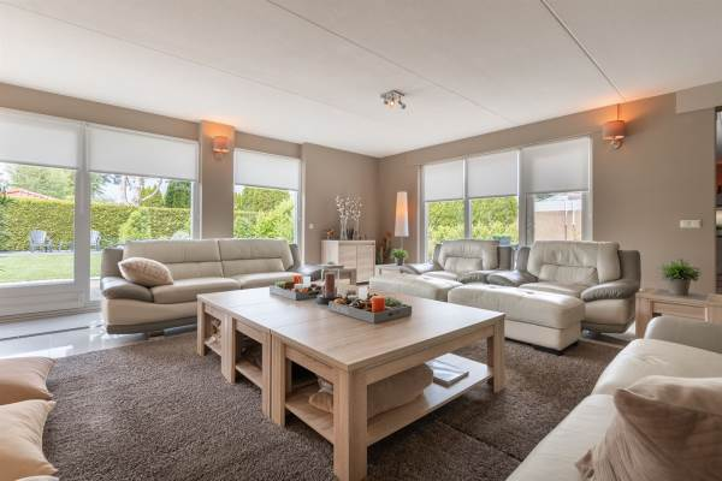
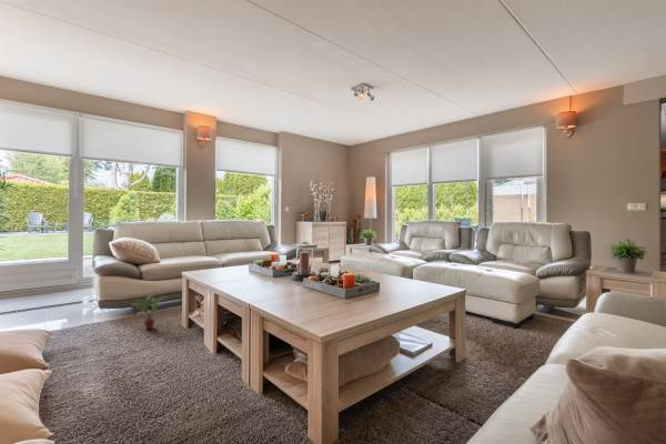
+ potted plant [130,293,171,330]
